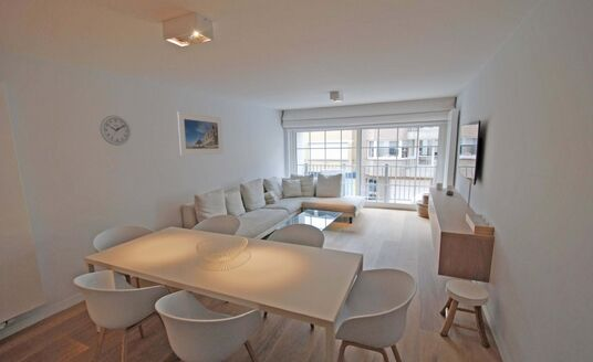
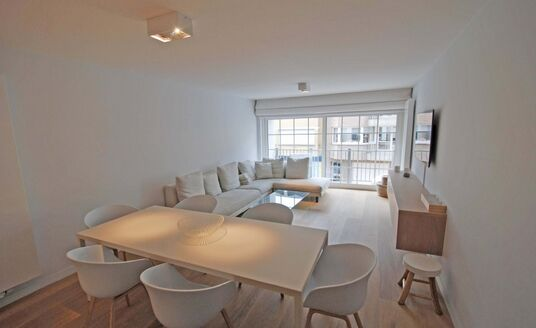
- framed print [176,110,223,157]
- wall clock [98,115,132,147]
